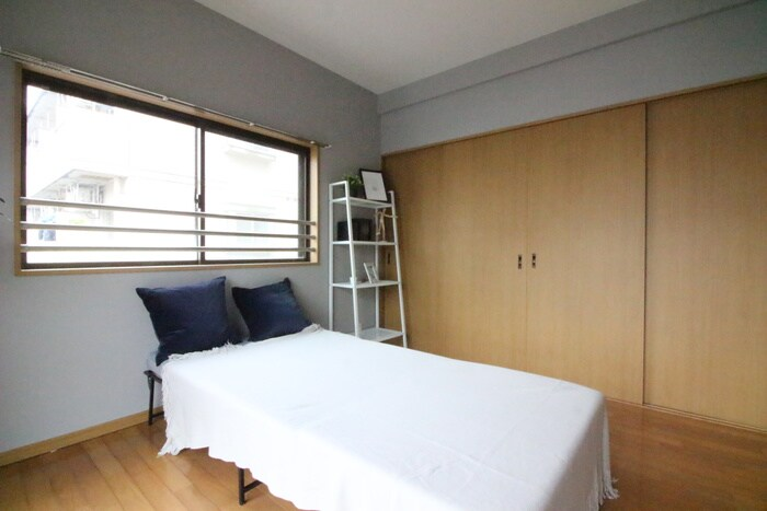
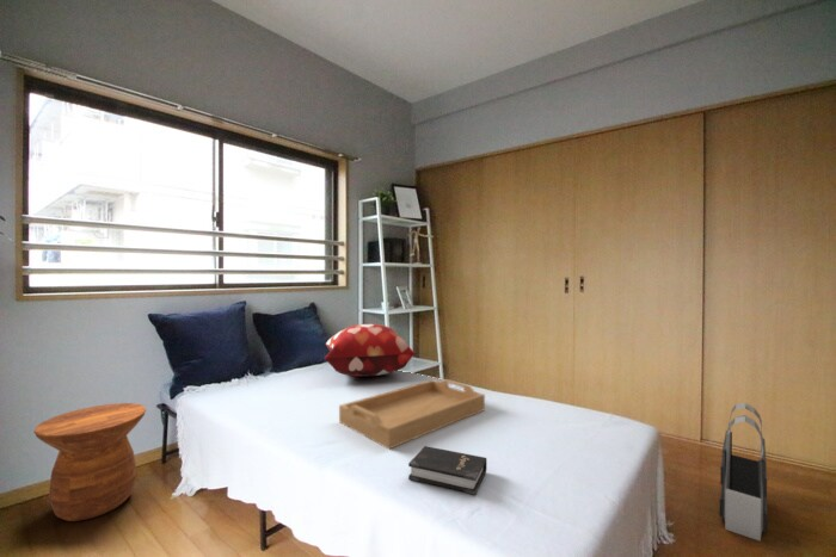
+ side table [33,402,147,522]
+ serving tray [338,378,486,451]
+ hardback book [407,445,488,496]
+ body armor vest [719,402,768,543]
+ decorative pillow [322,323,417,378]
